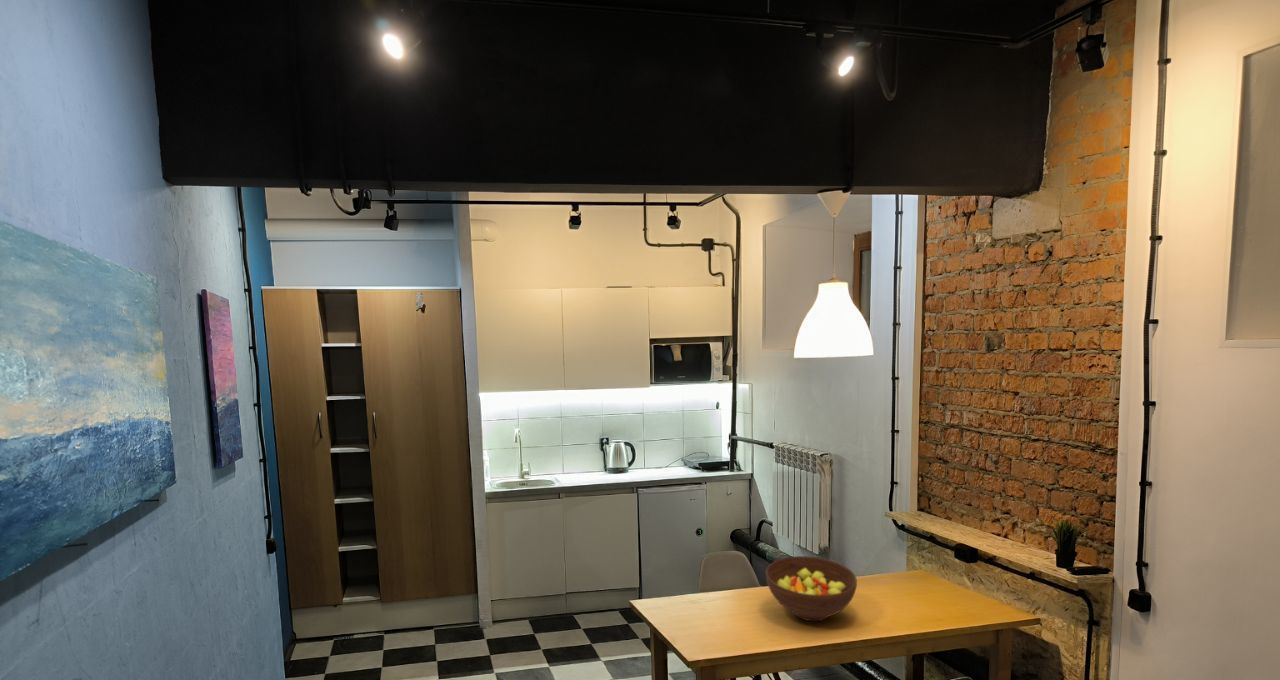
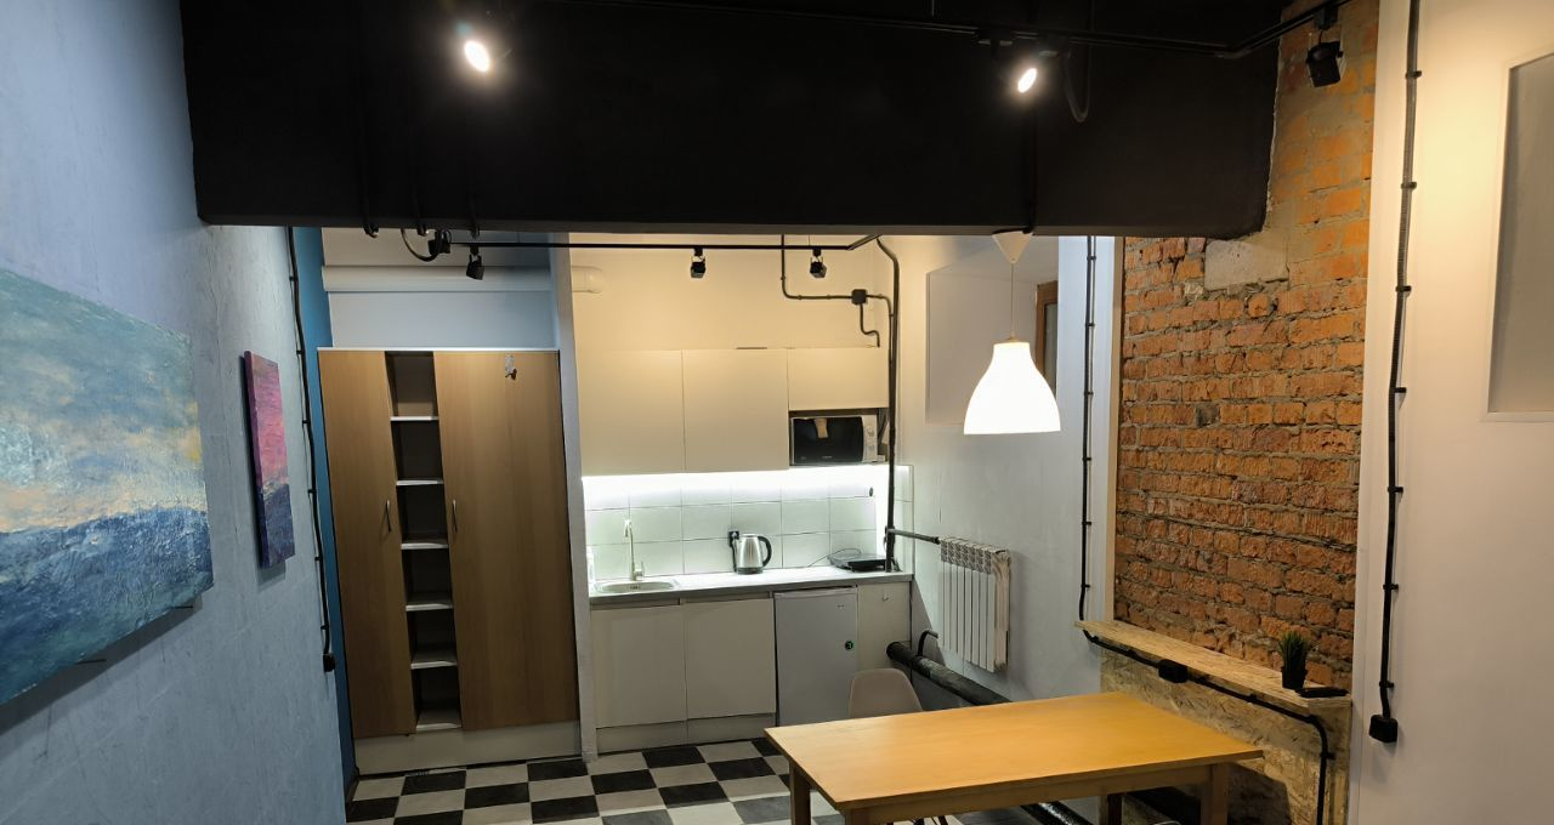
- fruit bowl [765,555,858,622]
